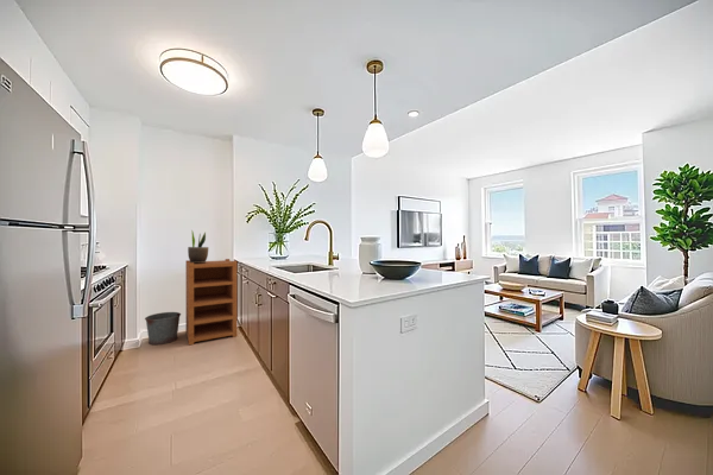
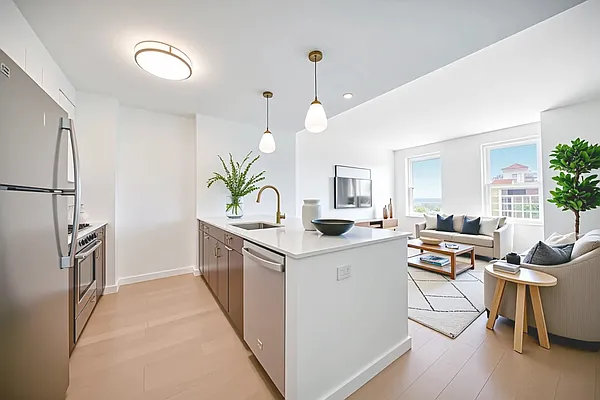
- bucket [144,311,182,346]
- potted plant [187,229,209,264]
- cupboard [184,258,238,346]
